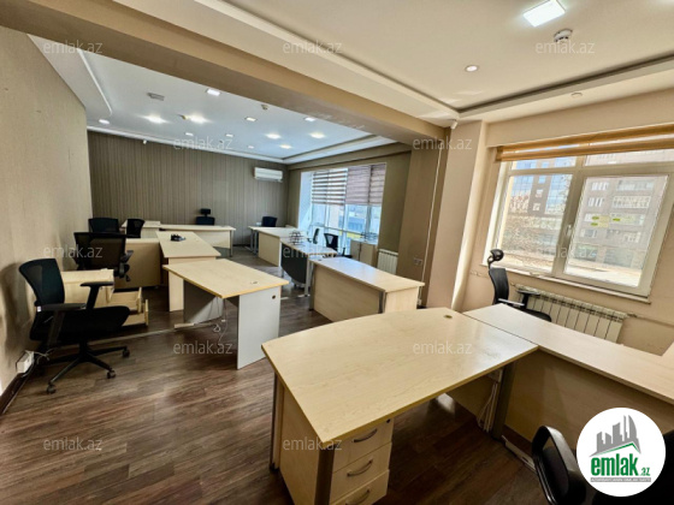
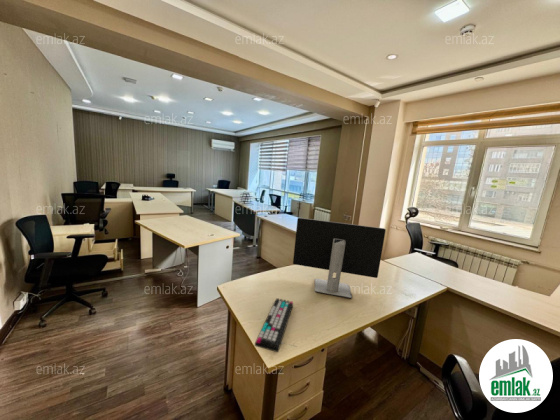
+ keyboard [254,297,298,353]
+ monitor [292,217,387,300]
